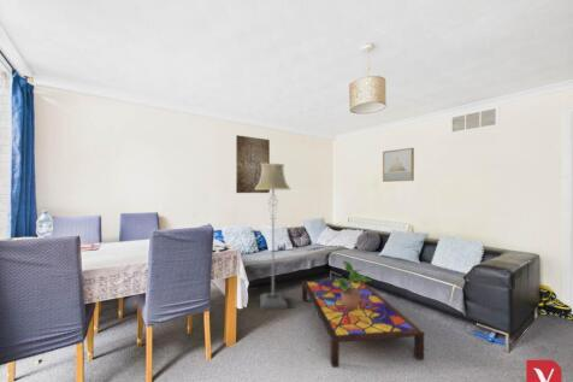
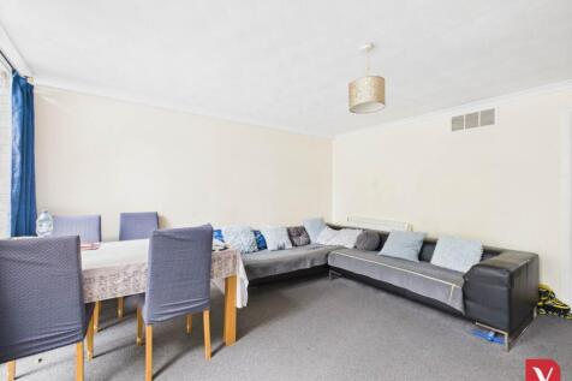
- potted plant [333,260,373,310]
- wall art [382,147,415,183]
- wall art [235,134,271,194]
- coffee table [301,278,425,369]
- floor lamp [255,163,291,312]
